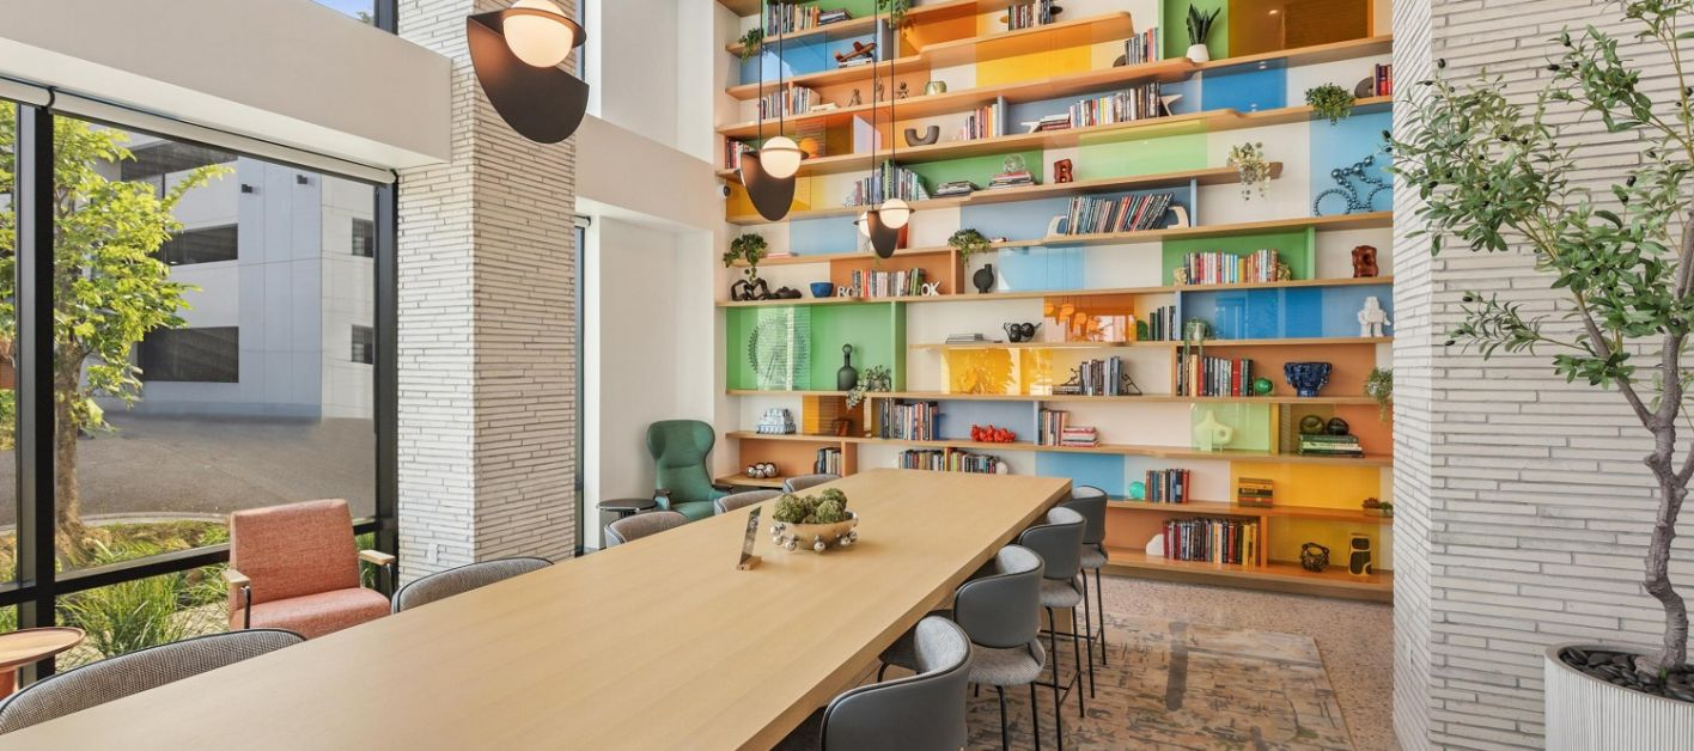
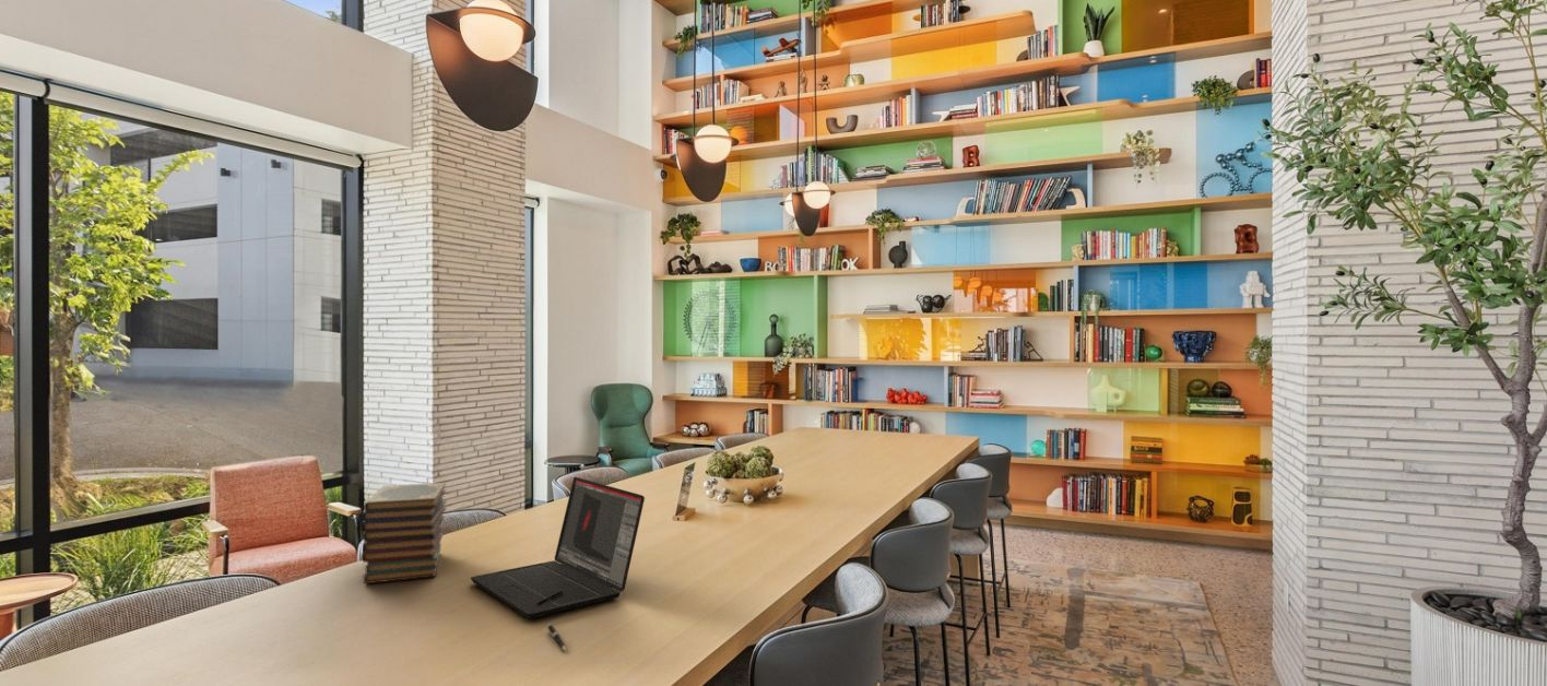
+ book stack [361,482,448,584]
+ pen [546,623,567,652]
+ laptop [470,476,646,619]
